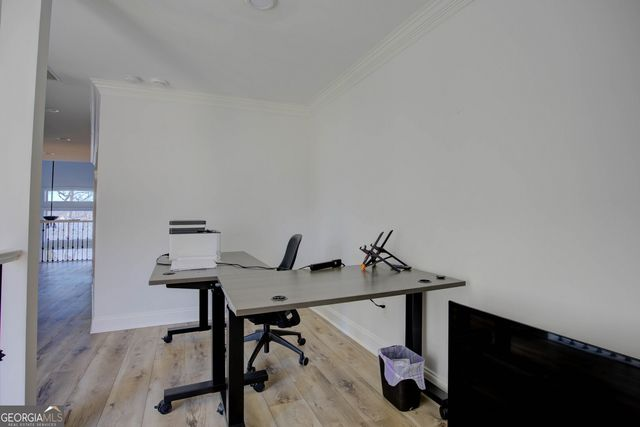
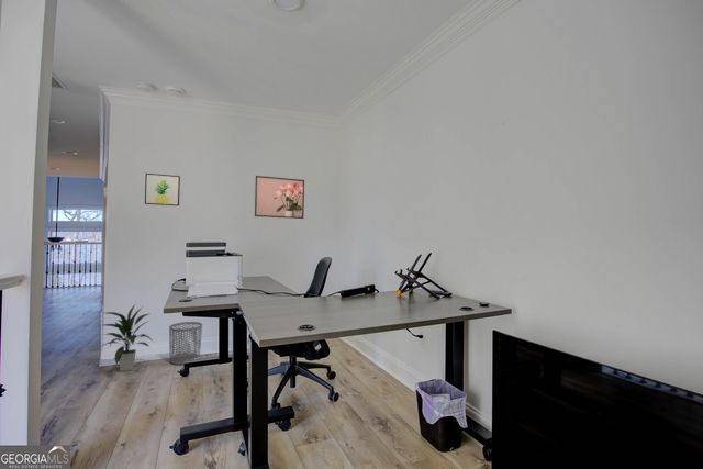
+ waste bin [168,321,203,366]
+ indoor plant [96,303,154,372]
+ wall art [144,172,181,206]
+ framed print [254,175,305,220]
